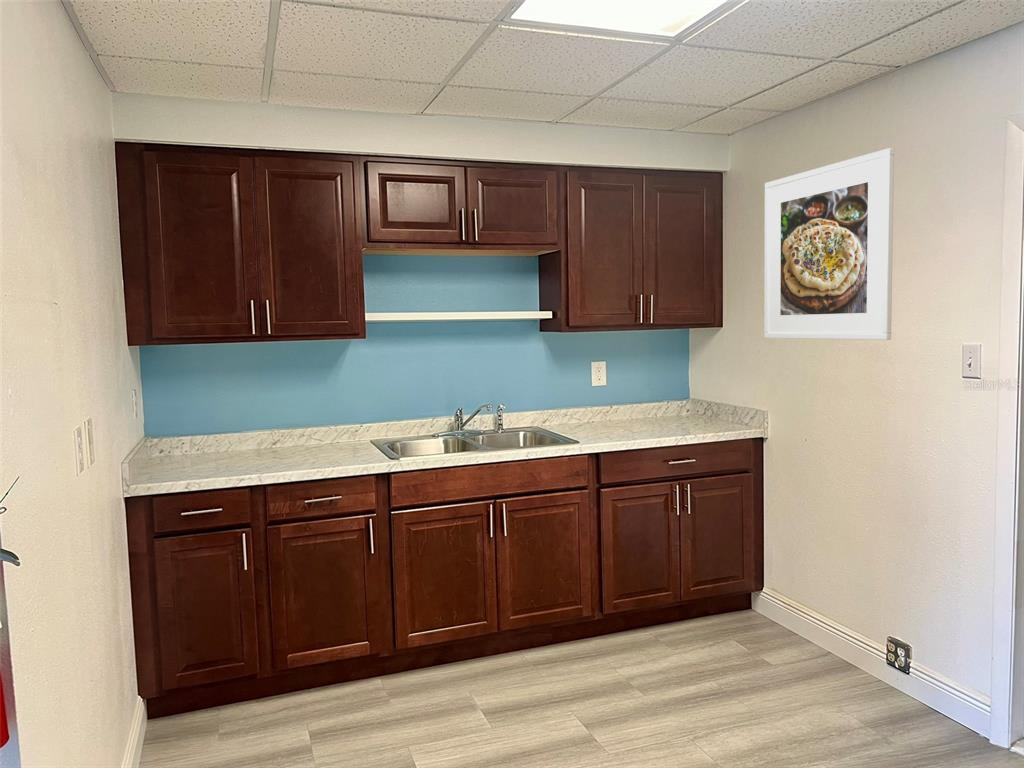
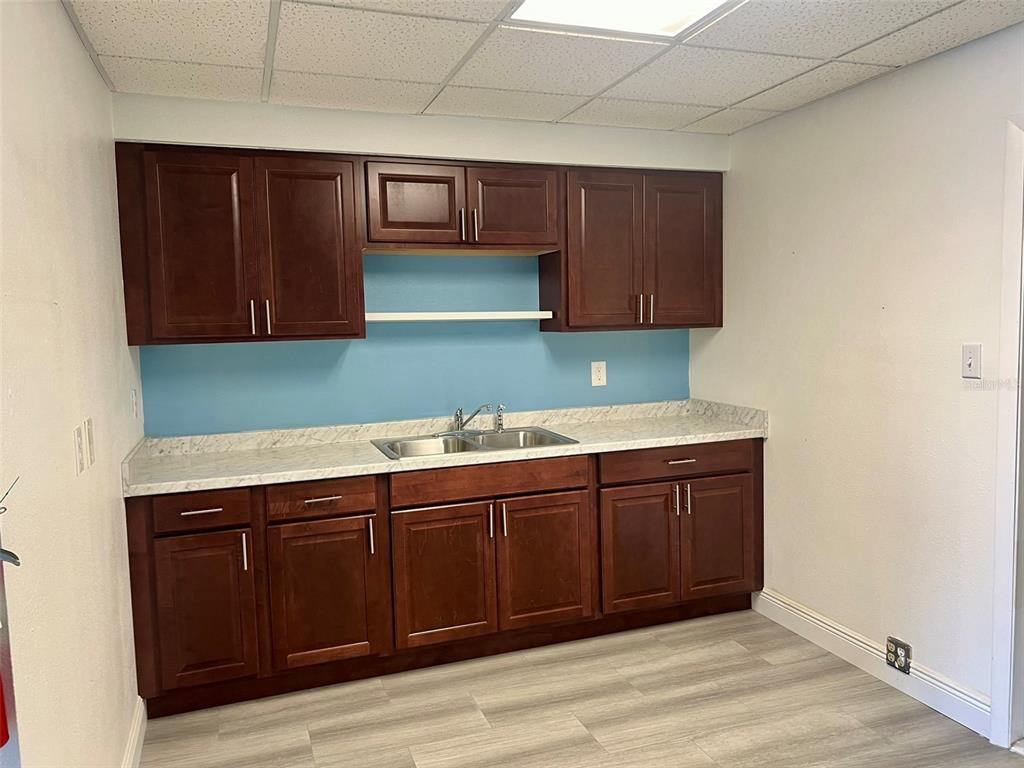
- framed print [763,147,895,341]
